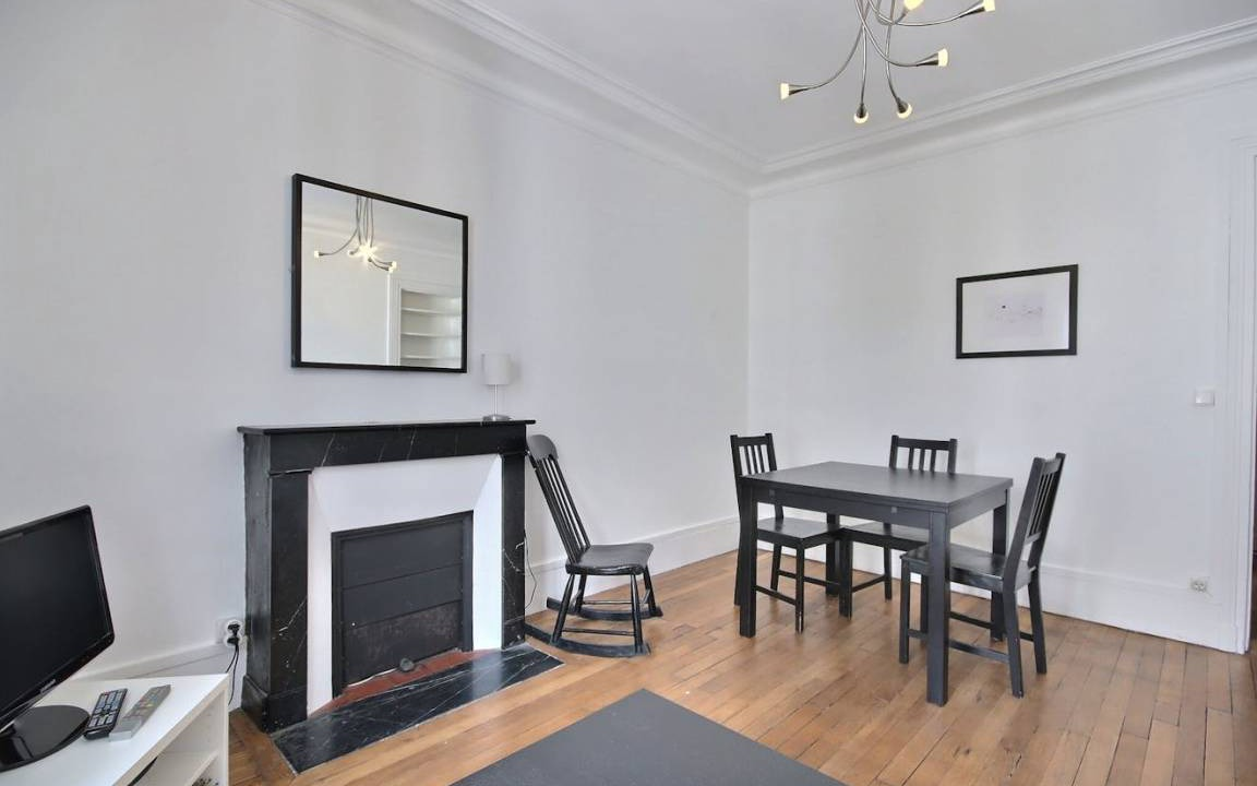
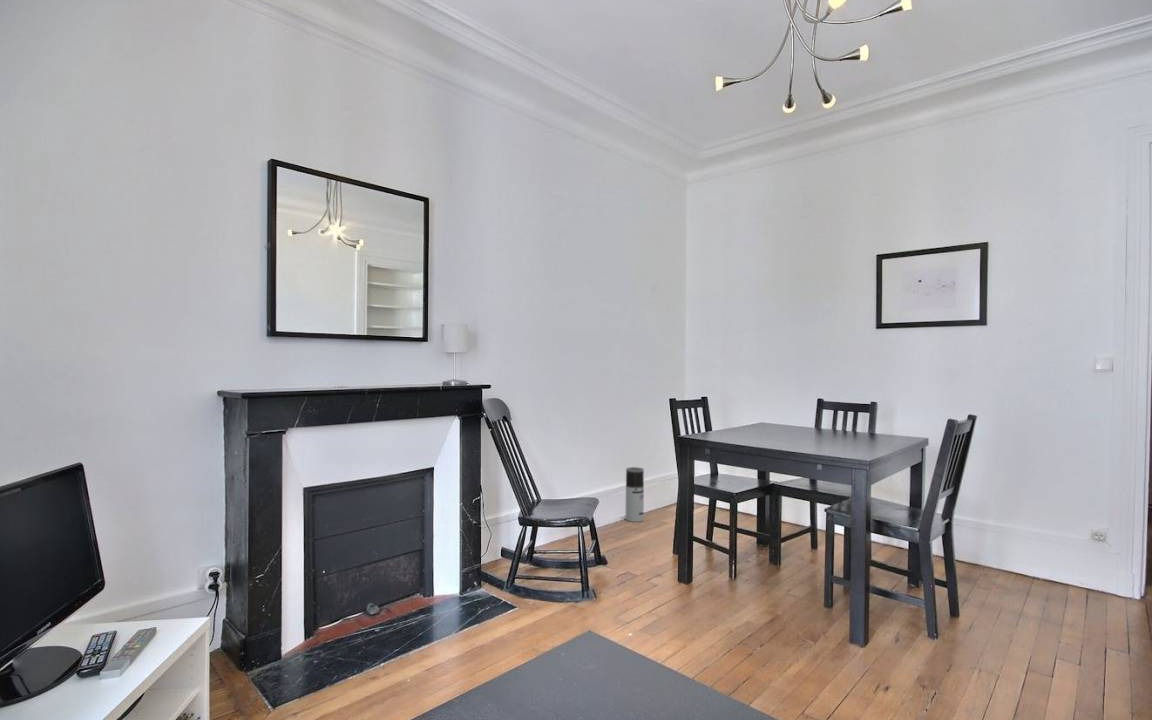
+ air purifier [625,466,645,523]
